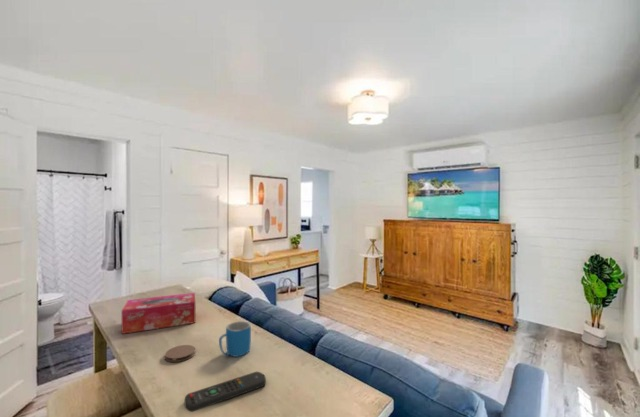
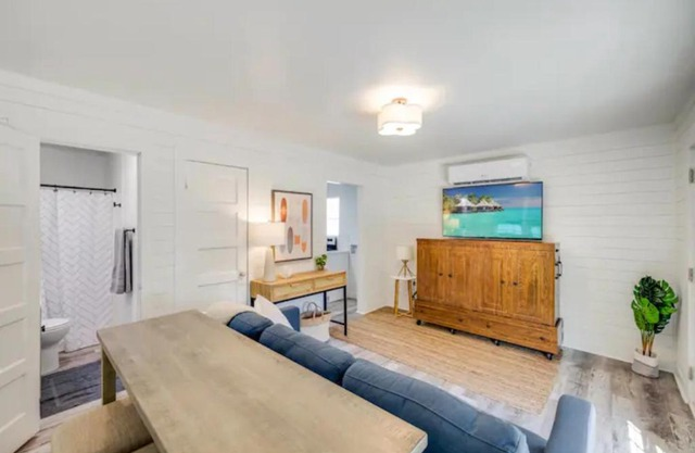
- mug [218,320,252,358]
- coaster [164,344,196,363]
- remote control [184,371,267,413]
- tissue box [121,292,196,335]
